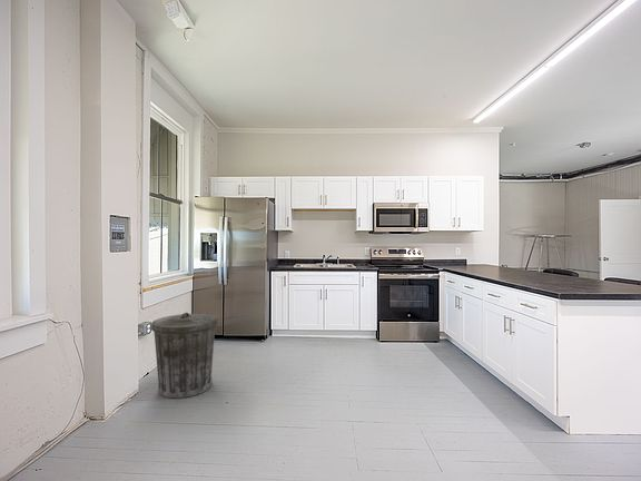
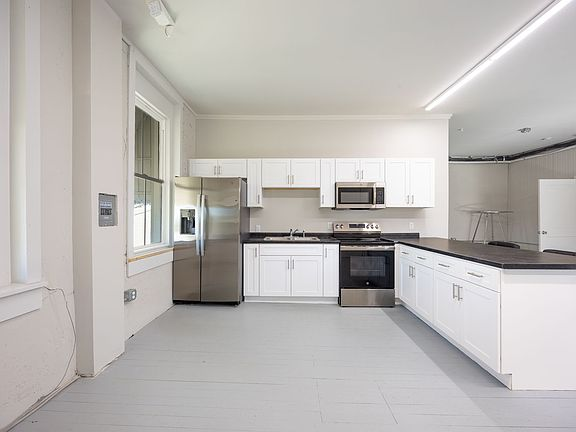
- trash can [150,312,219,400]
